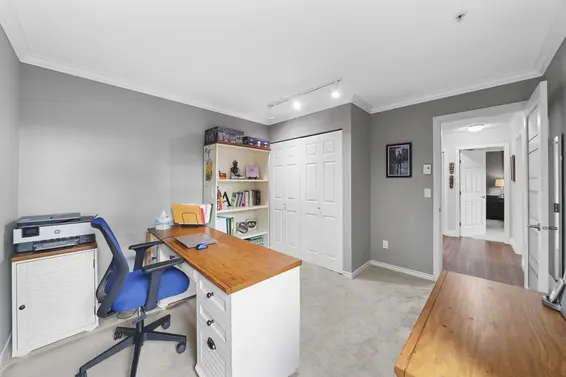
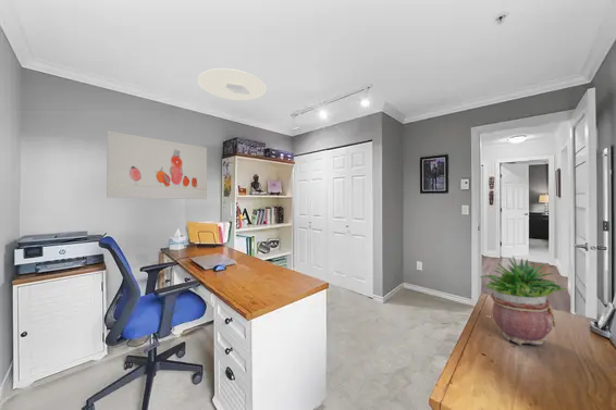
+ potted plant [479,254,568,349]
+ wall art [106,129,208,200]
+ ceiling light [197,67,268,101]
